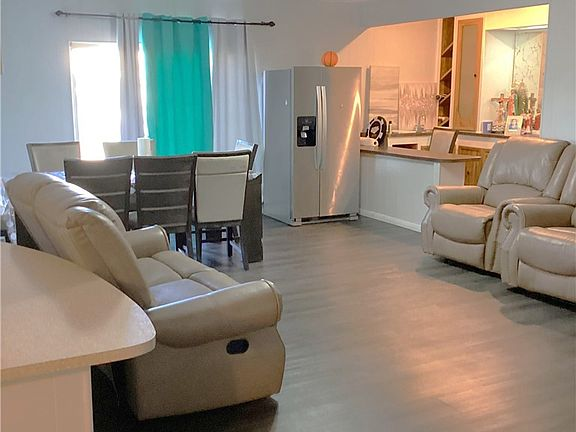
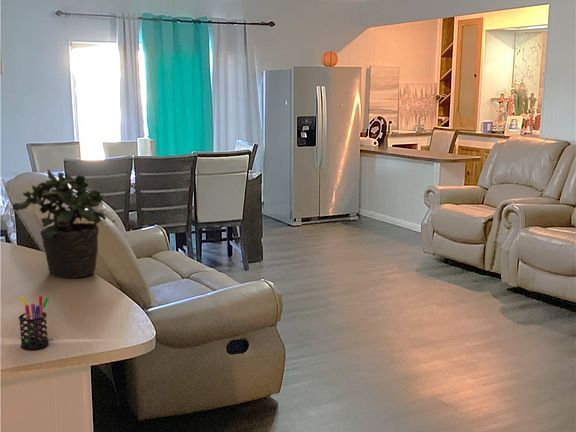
+ pen holder [18,294,50,351]
+ potted plant [11,168,107,279]
